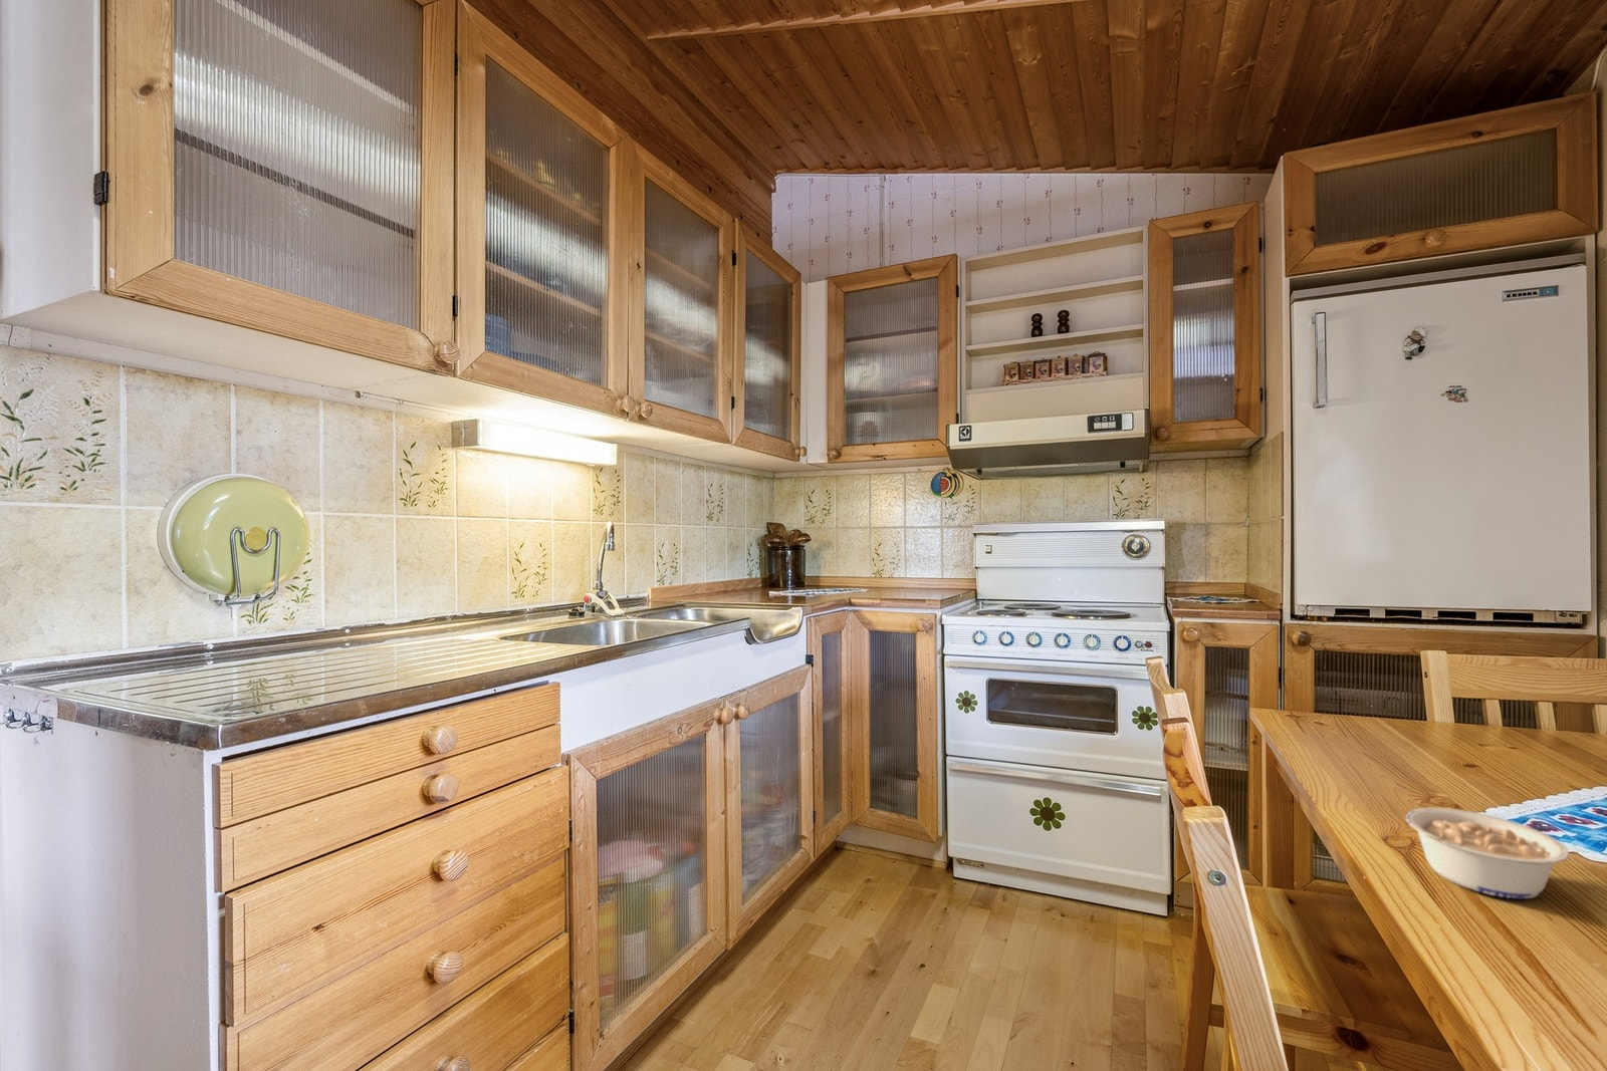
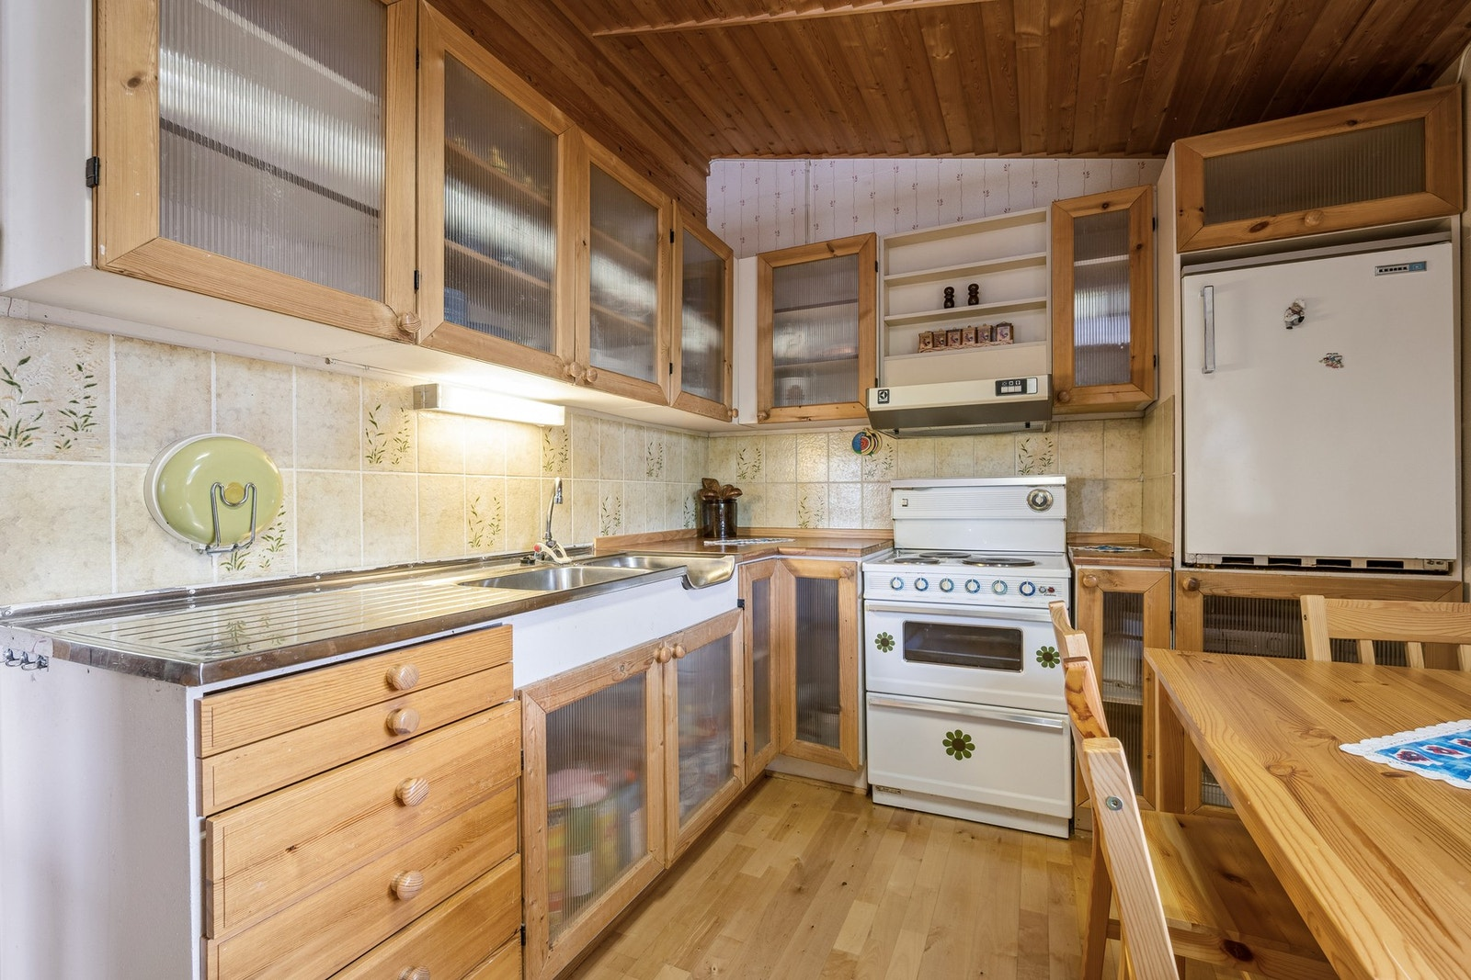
- legume [1405,807,1571,900]
